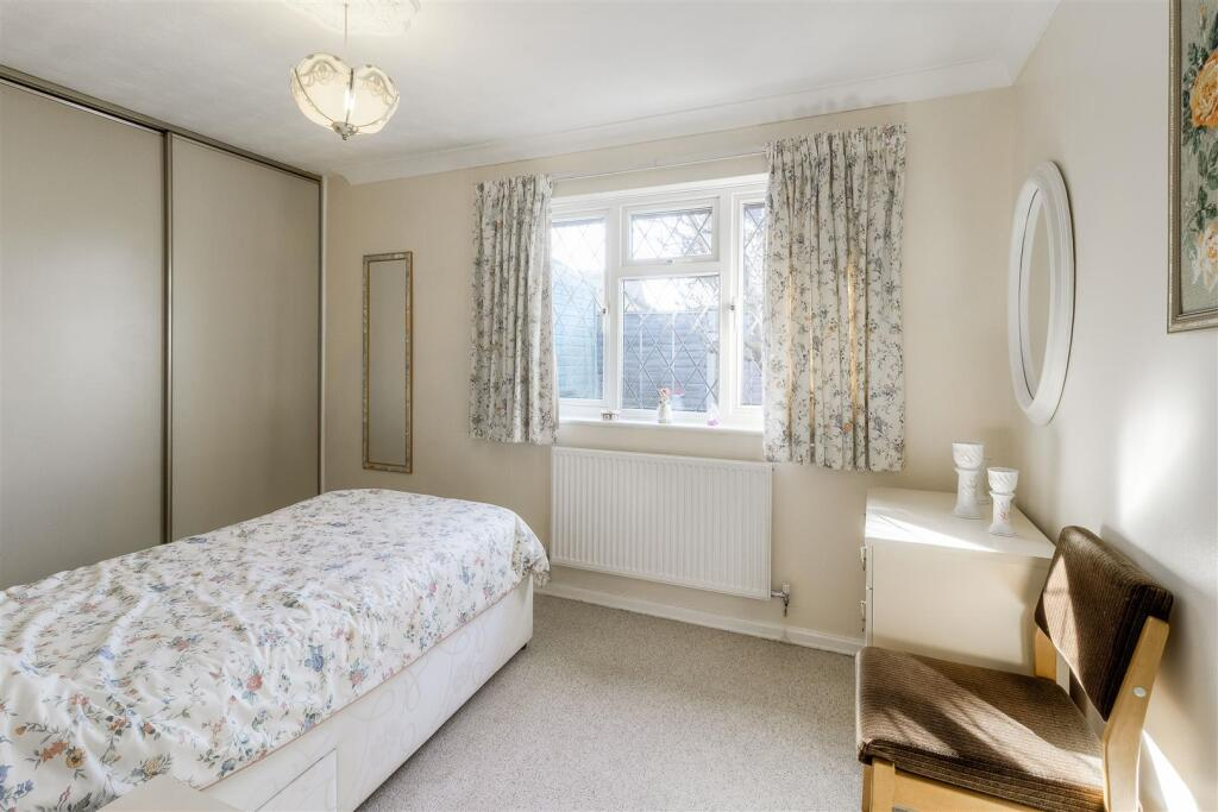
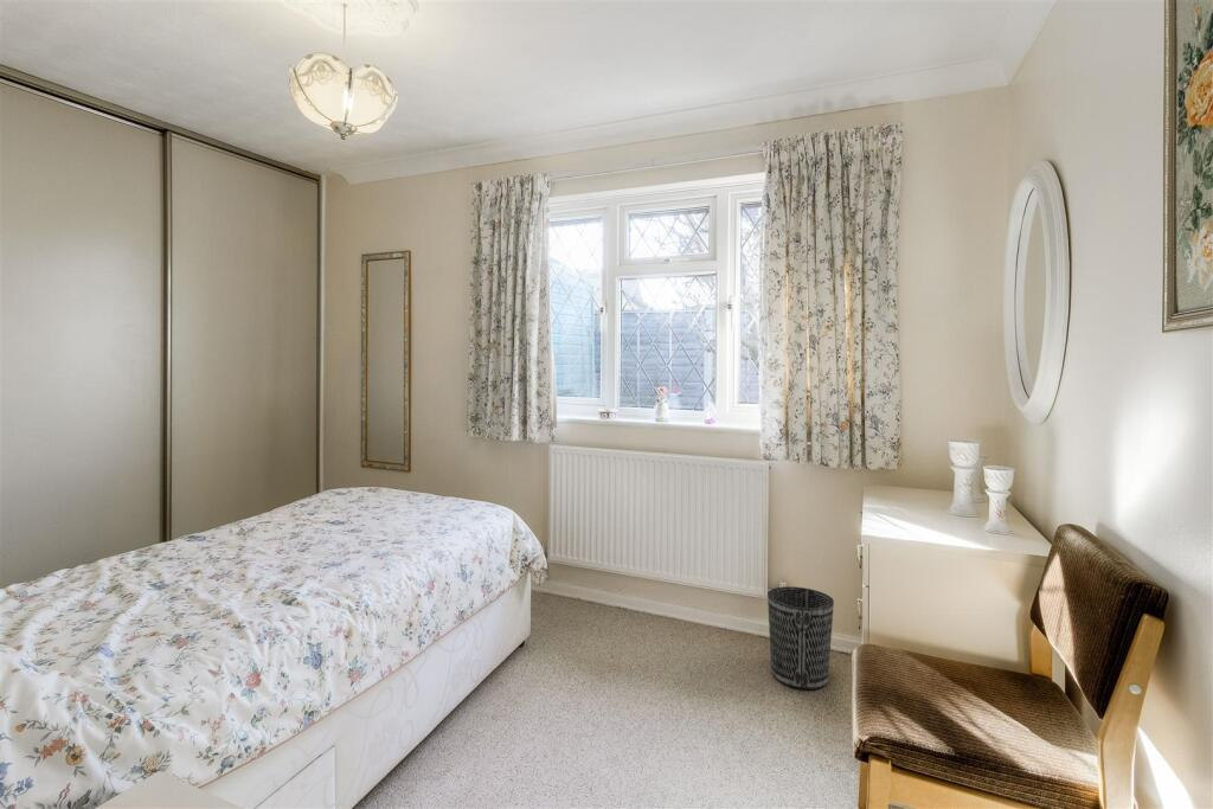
+ wastebasket [766,585,835,691]
